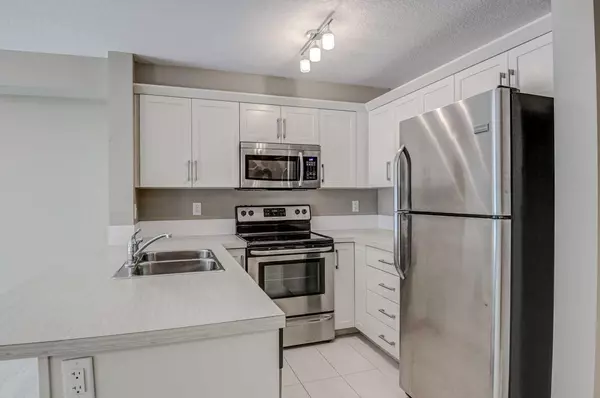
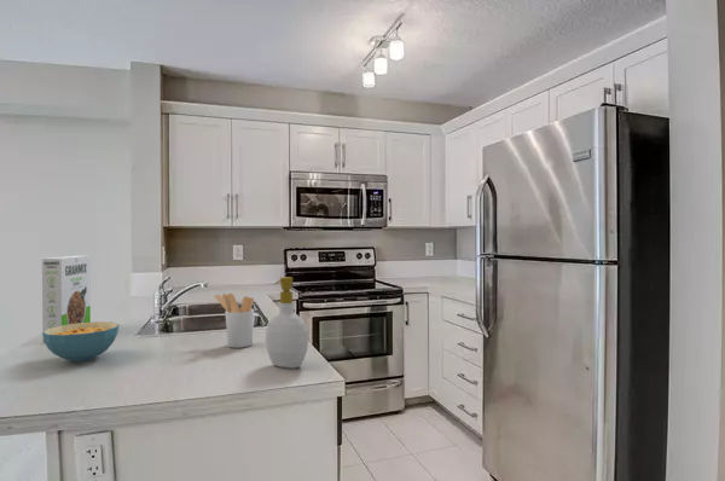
+ utensil holder [214,292,255,349]
+ cereal bowl [41,320,121,364]
+ soap bottle [265,276,309,370]
+ cereal box [41,255,92,342]
